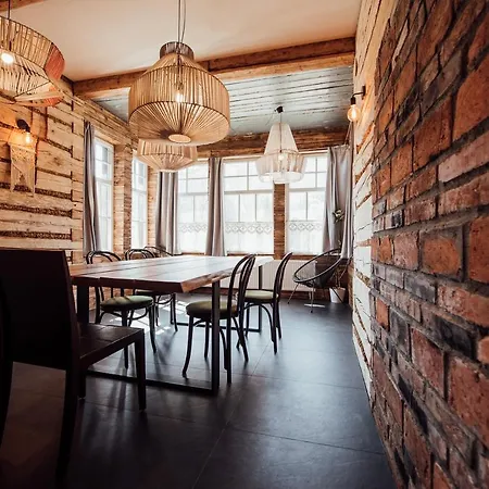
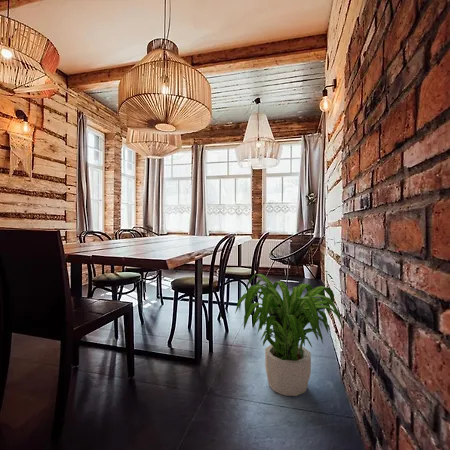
+ potted plant [234,273,345,397]
